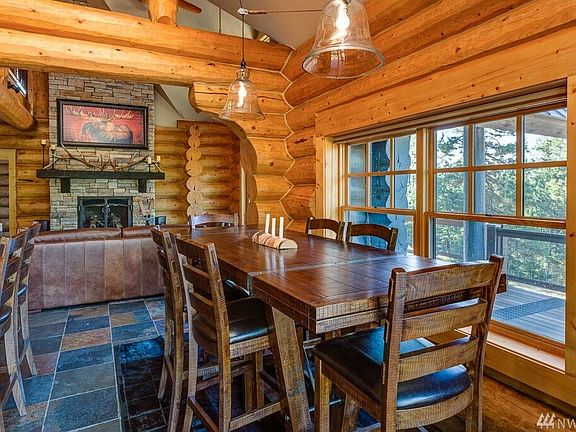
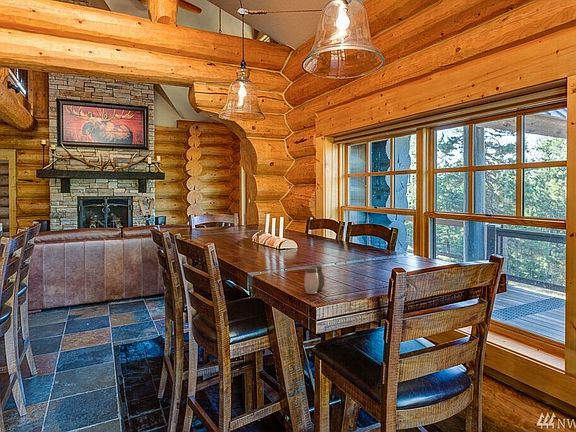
+ salt and pepper shaker [303,264,325,295]
